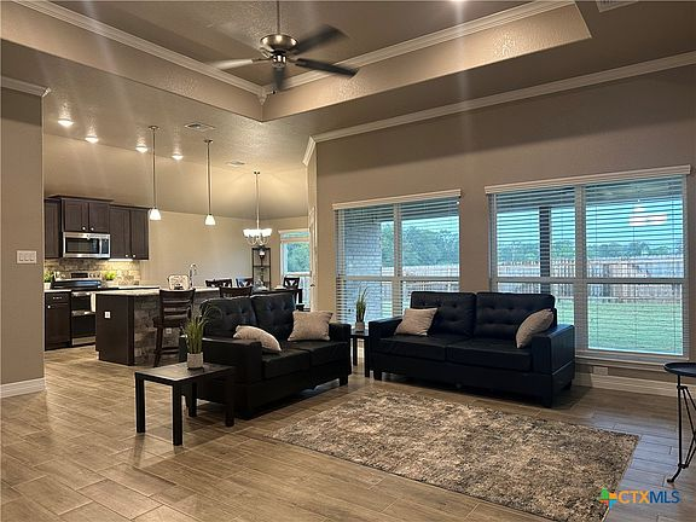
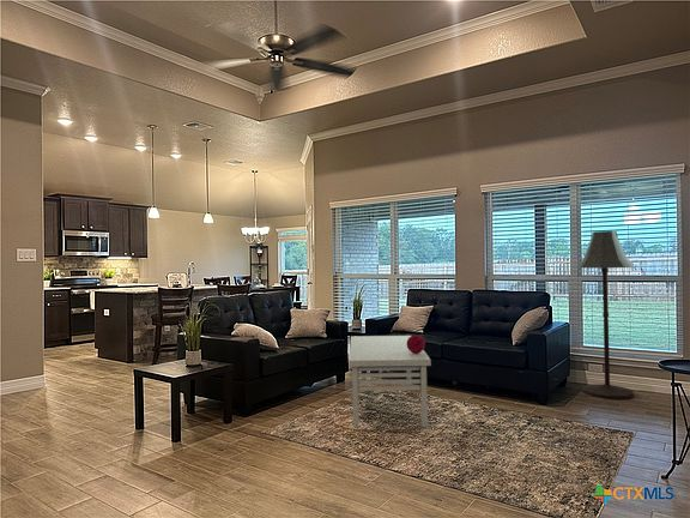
+ decorative sphere [406,333,426,354]
+ floor lamp [576,230,636,400]
+ coffee table [347,335,432,428]
